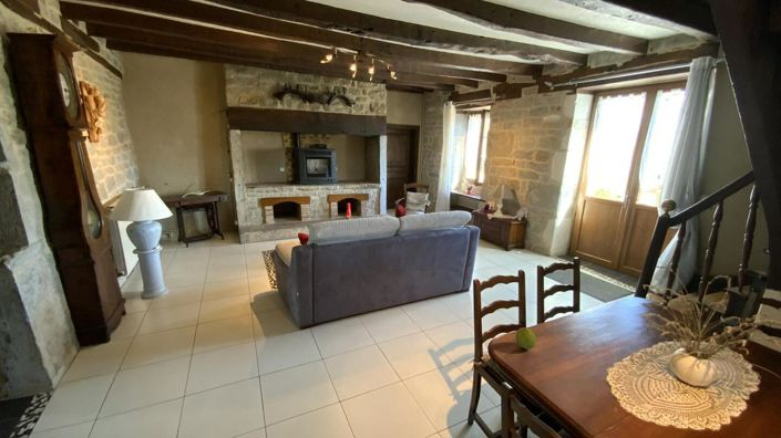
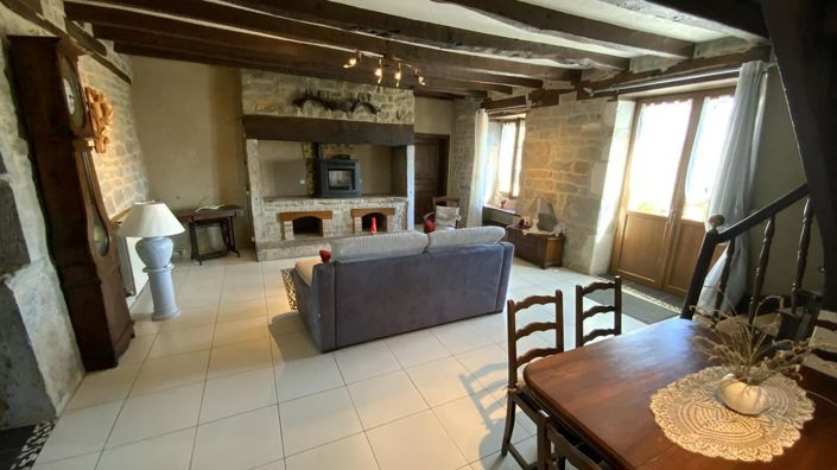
- fruit [514,326,537,351]
